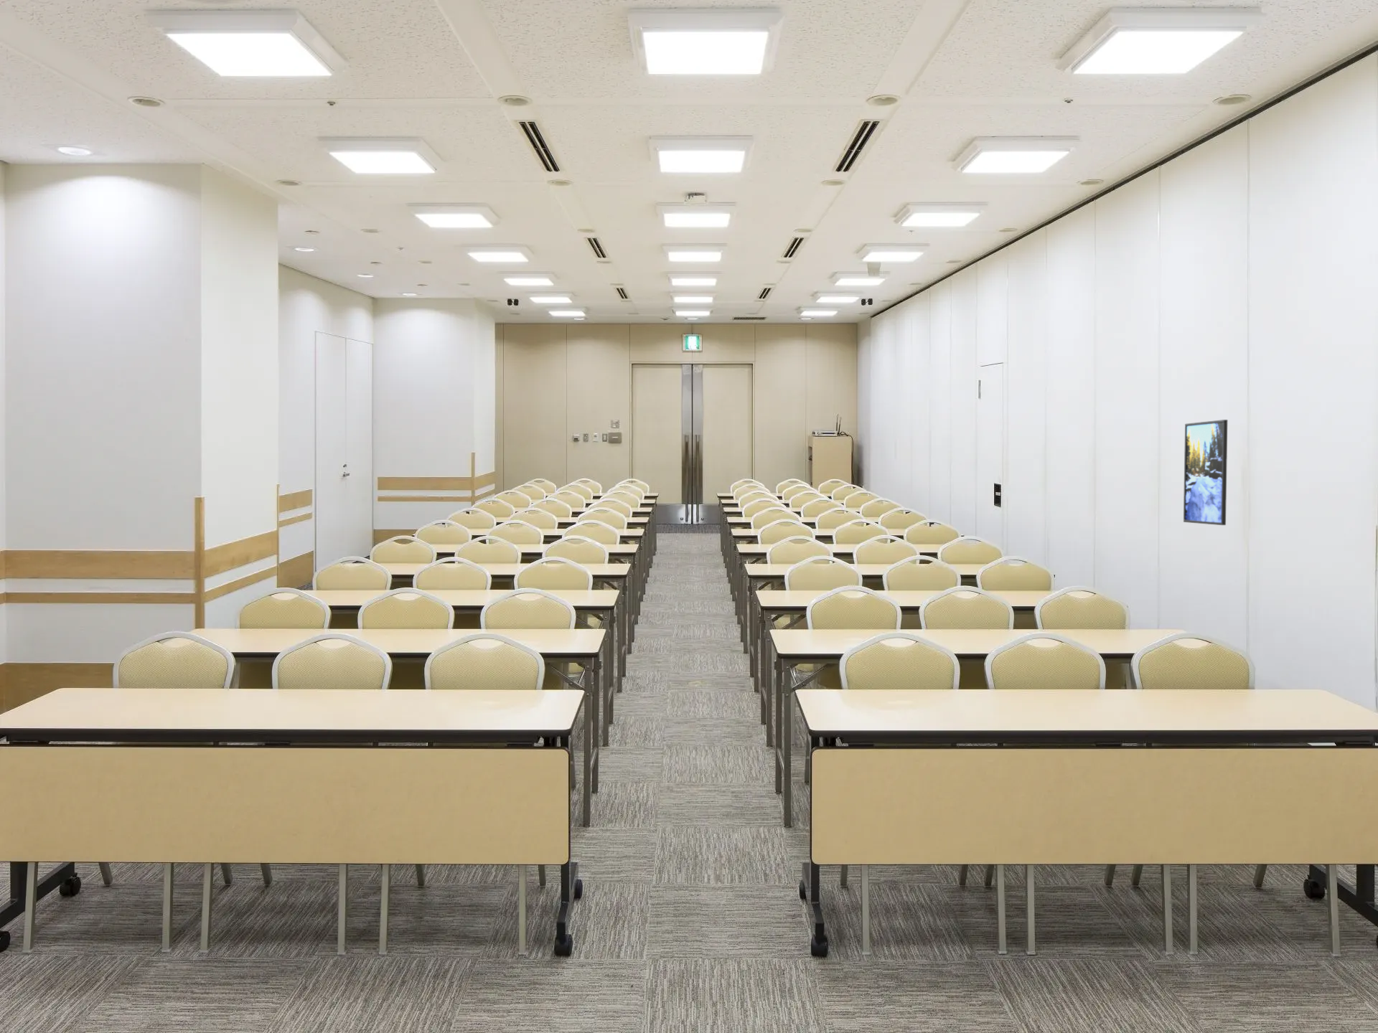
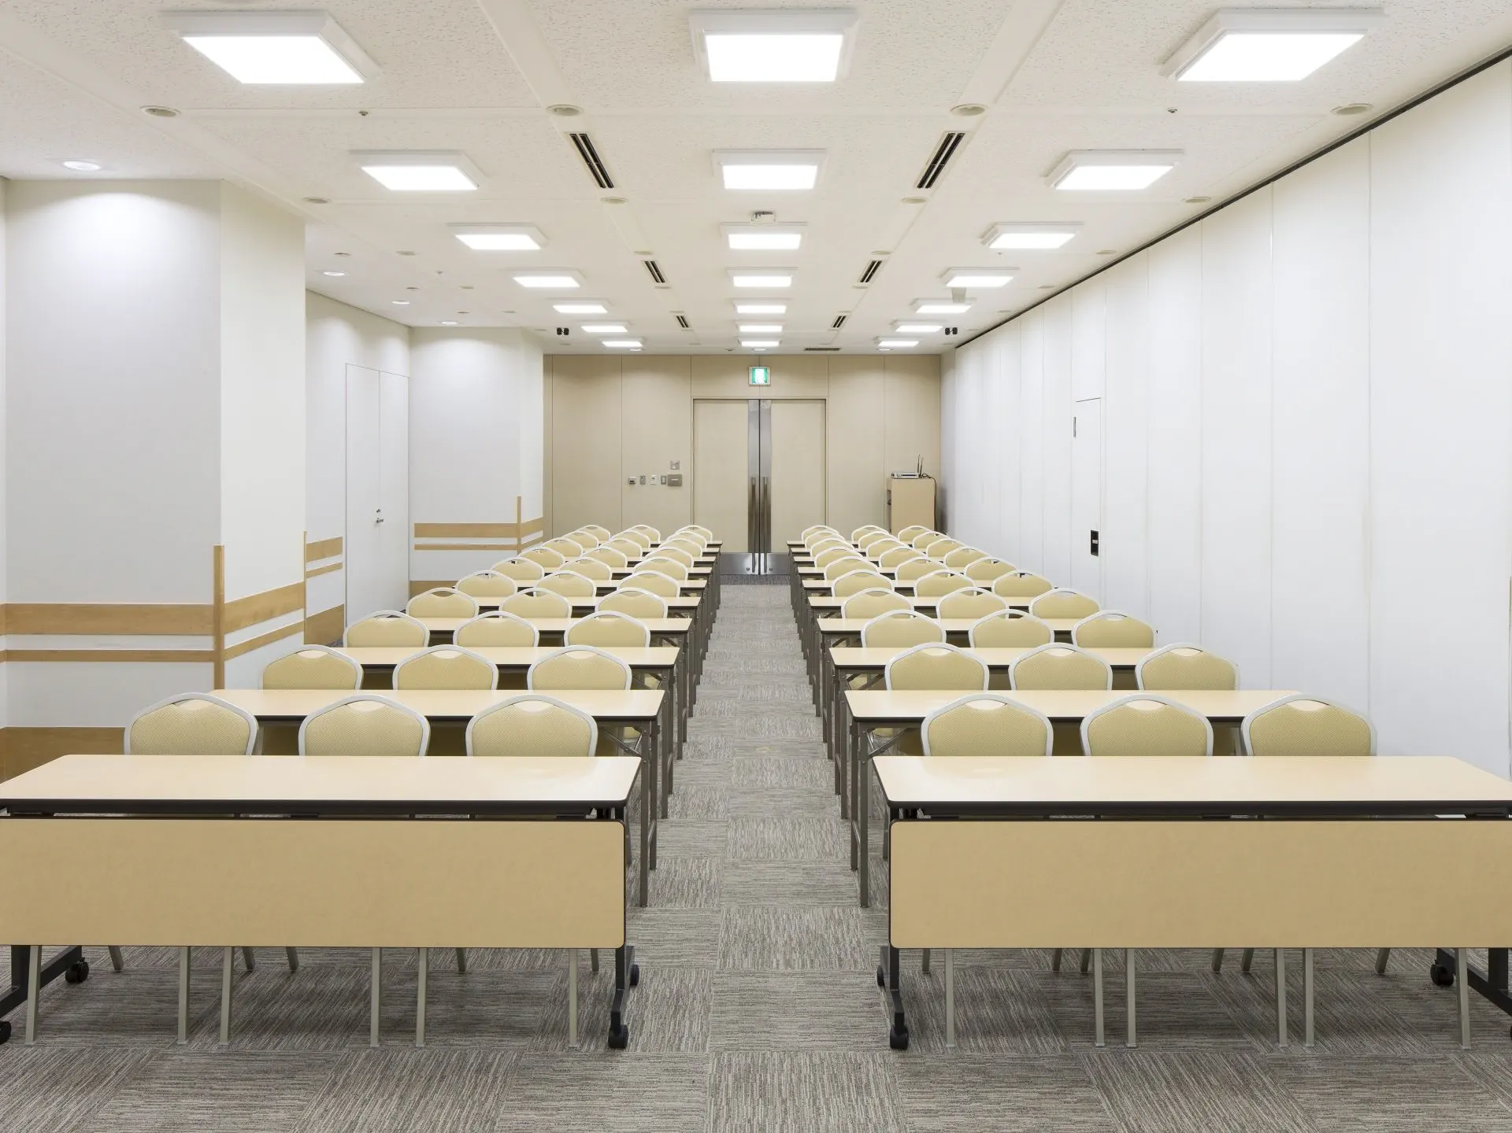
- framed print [1183,419,1228,526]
